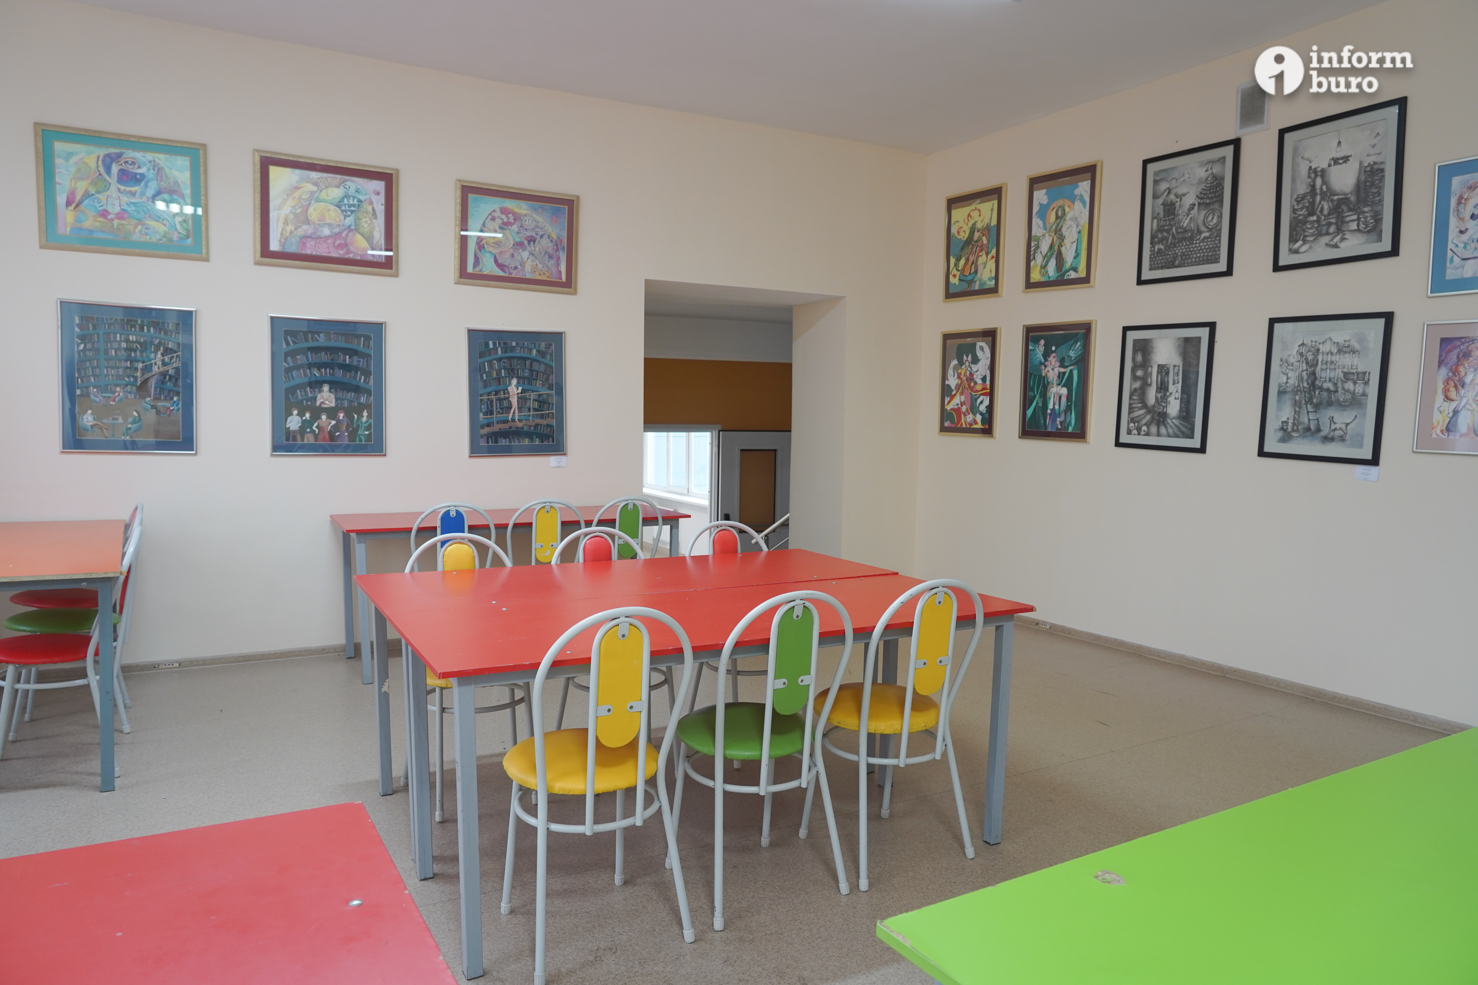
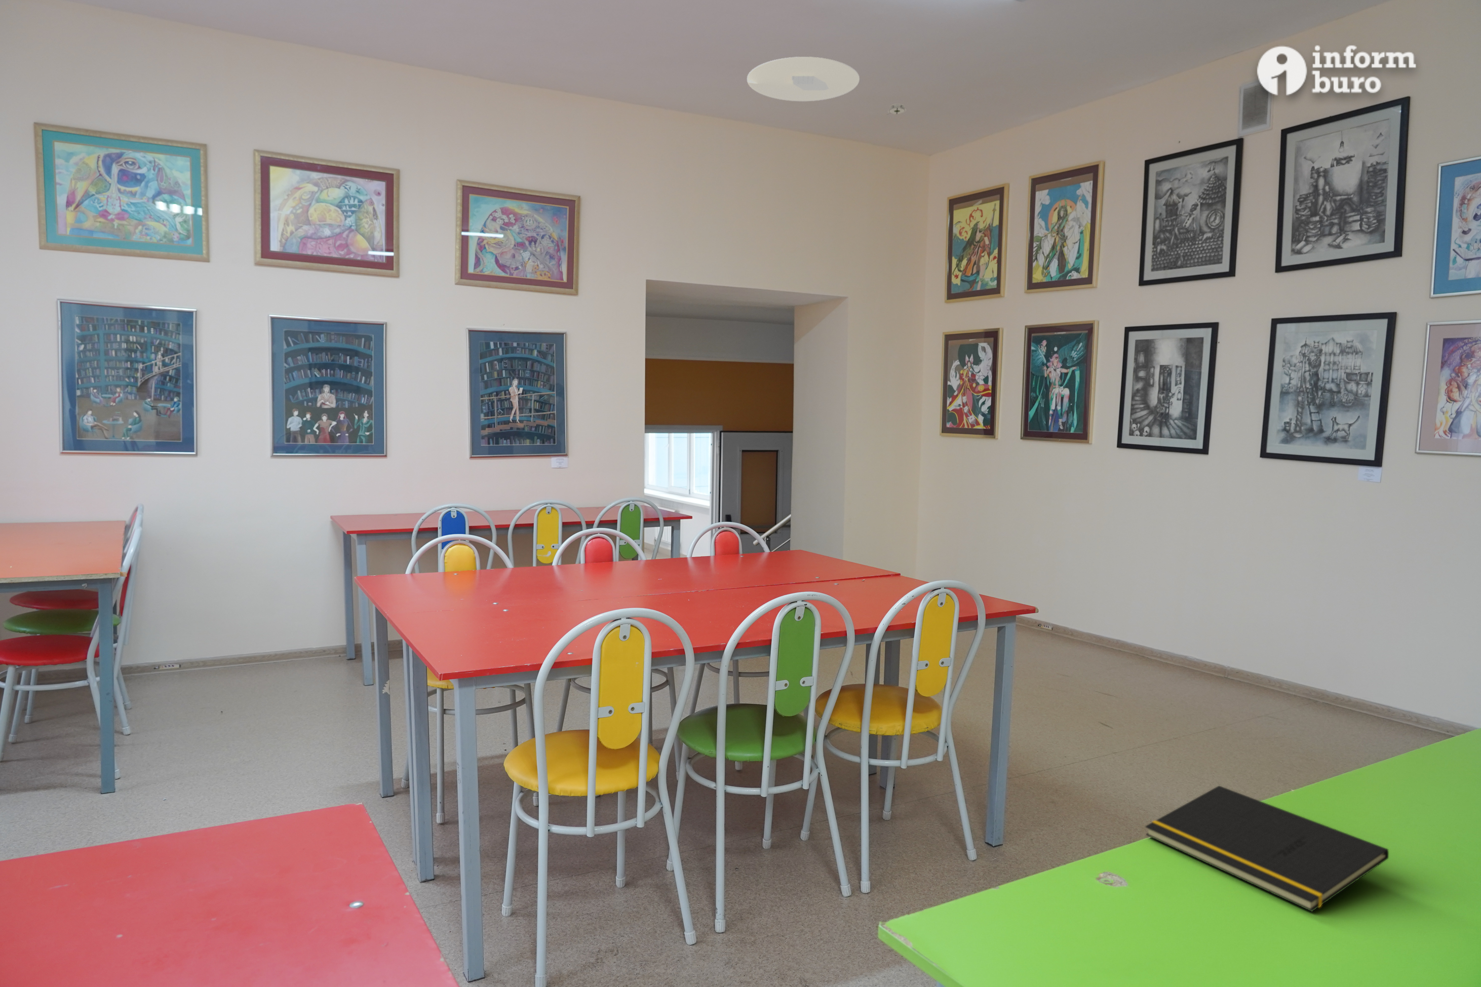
+ ceiling light [746,56,860,101]
+ notepad [1145,785,1390,912]
+ smoke detector [886,104,907,116]
